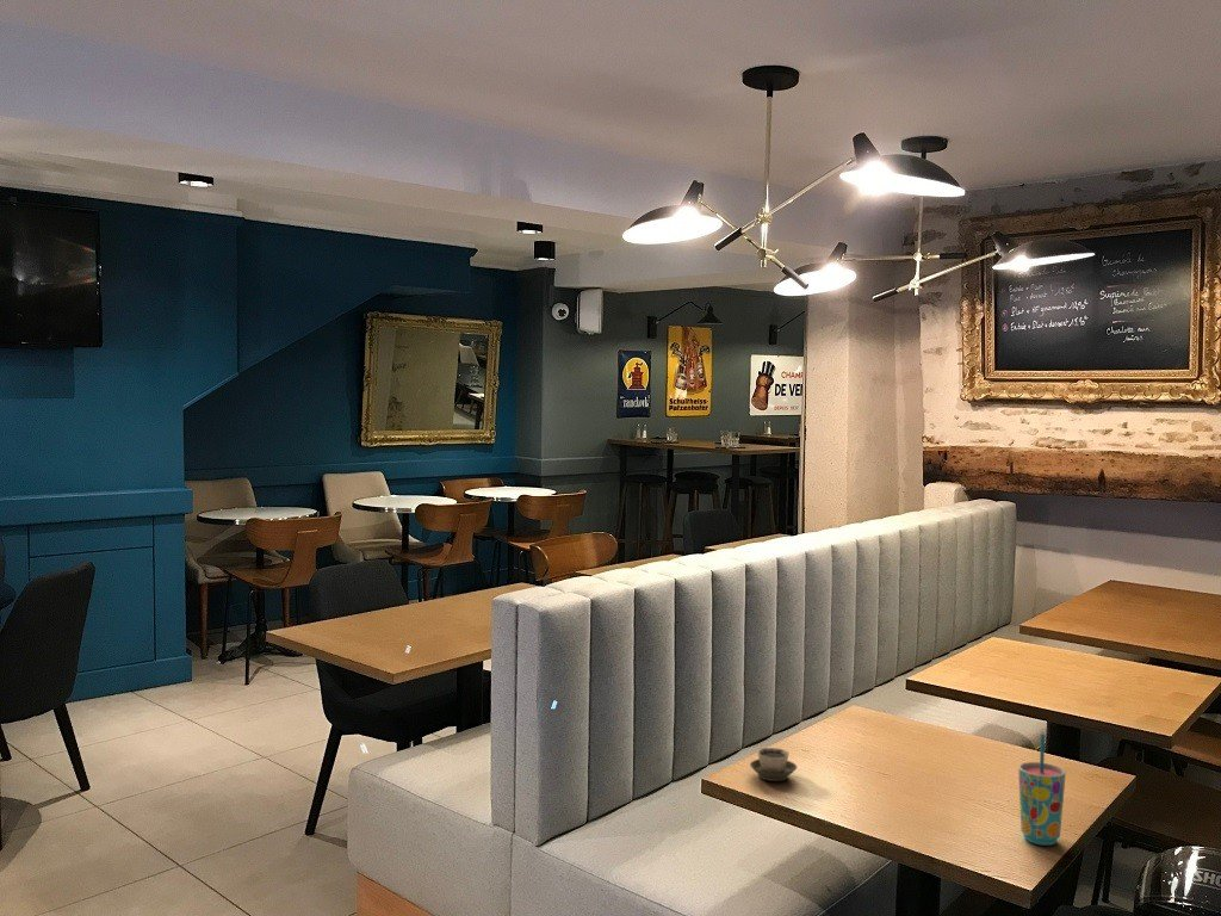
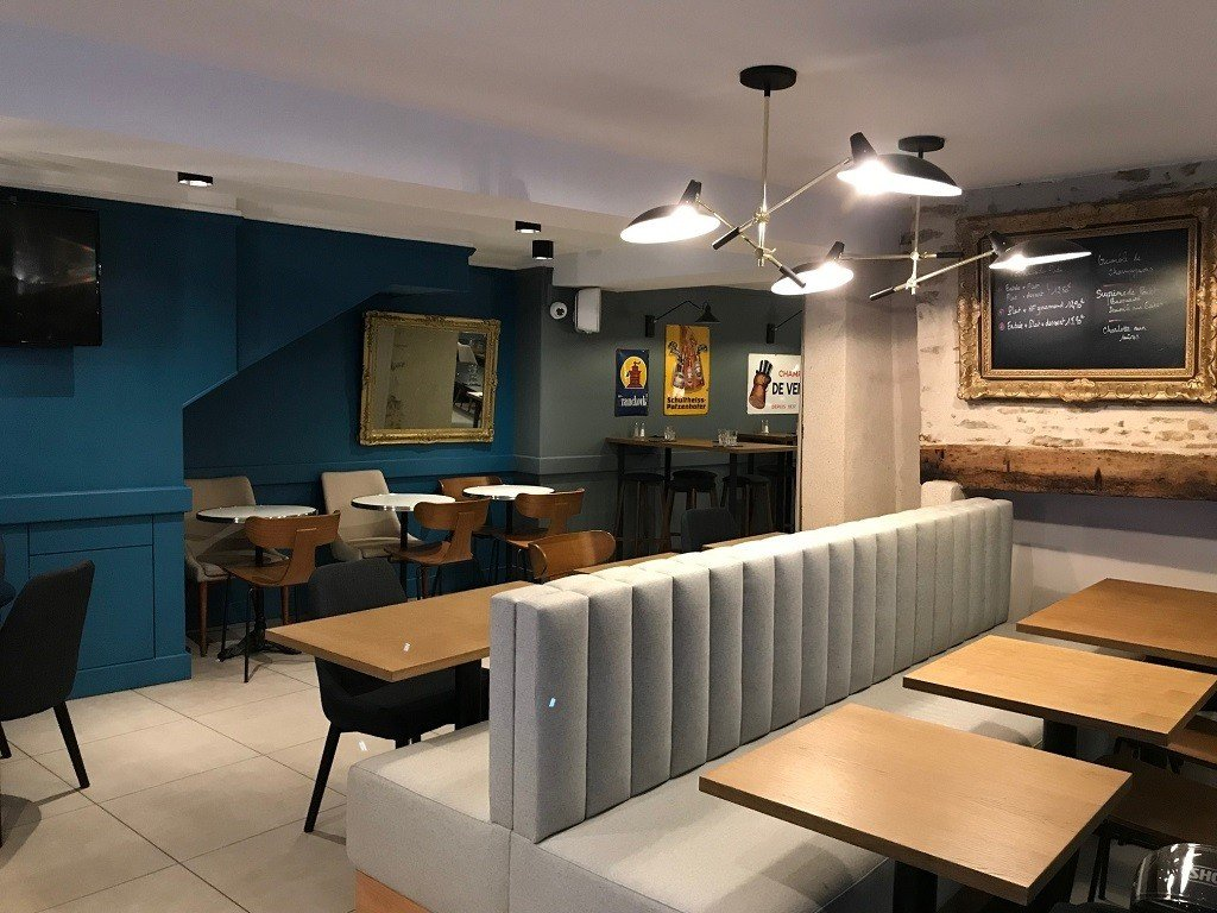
- cup [749,747,798,782]
- cup [1017,732,1066,847]
